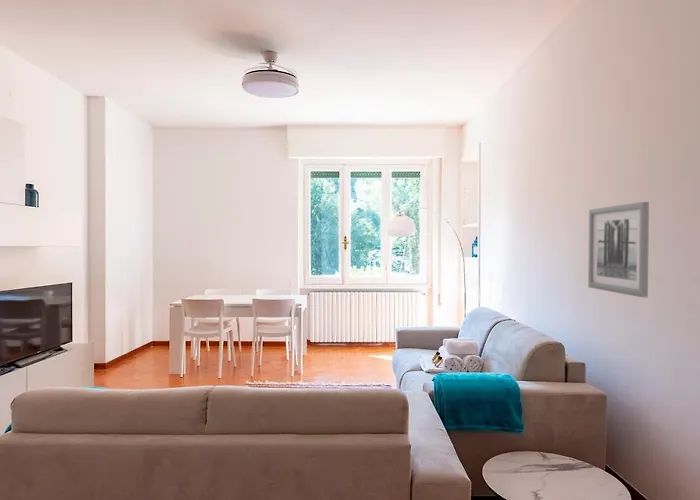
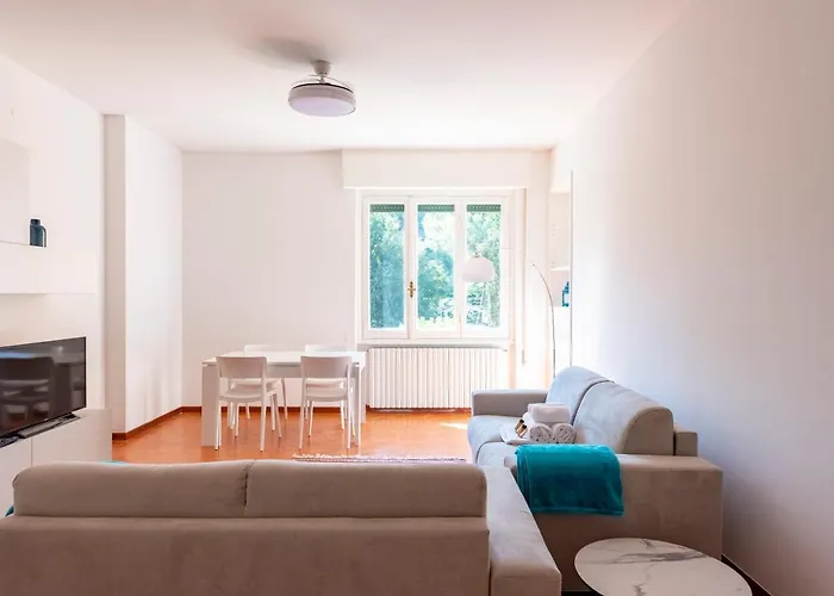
- wall art [587,201,650,298]
